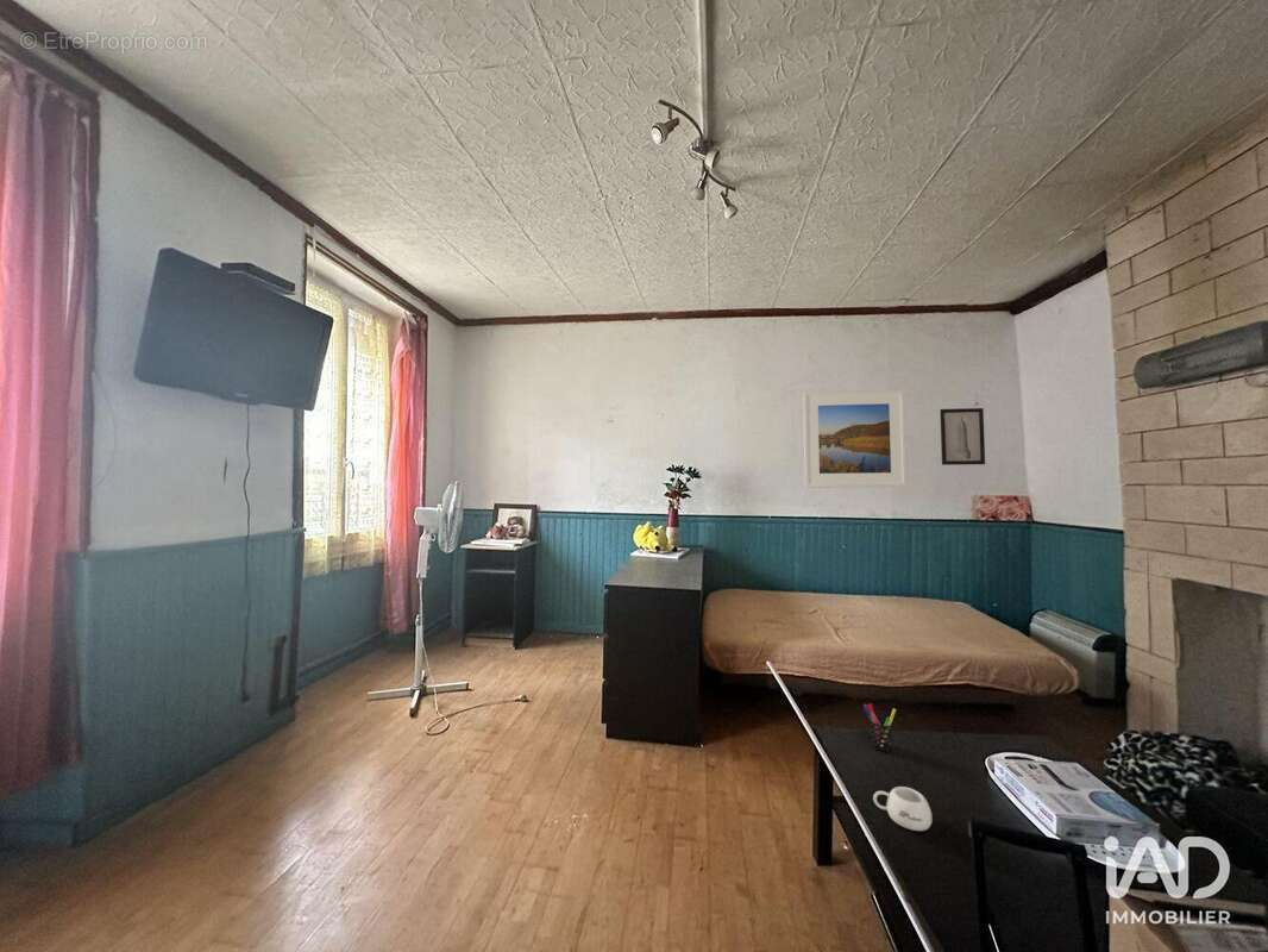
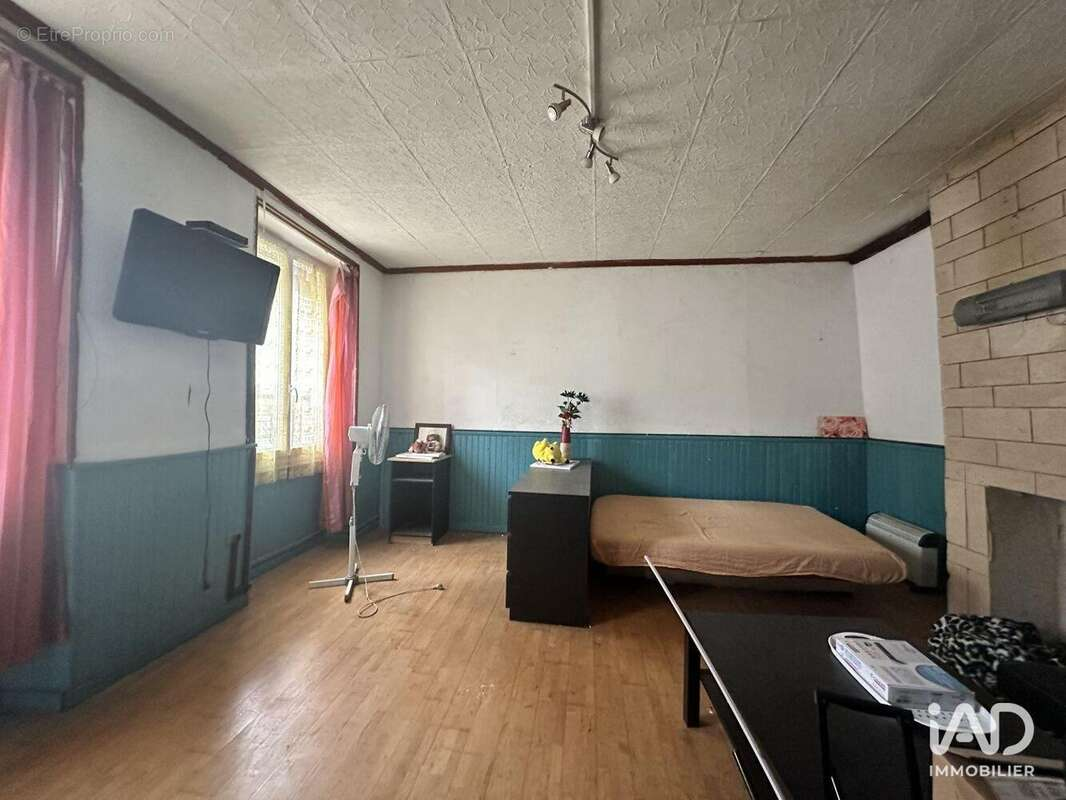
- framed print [802,388,908,489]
- mug [872,785,933,832]
- pen holder [862,702,897,753]
- wall art [939,407,986,466]
